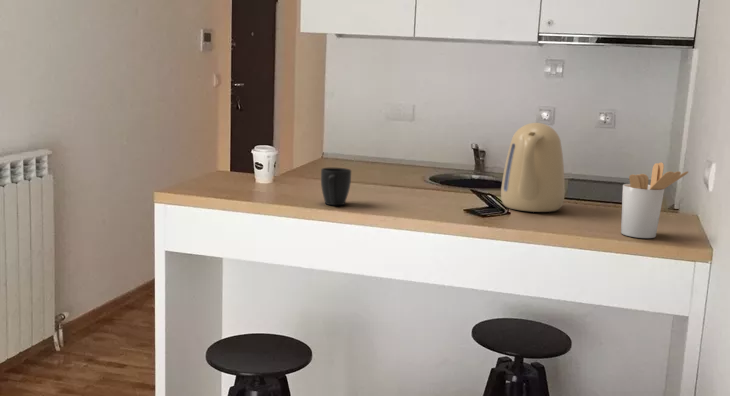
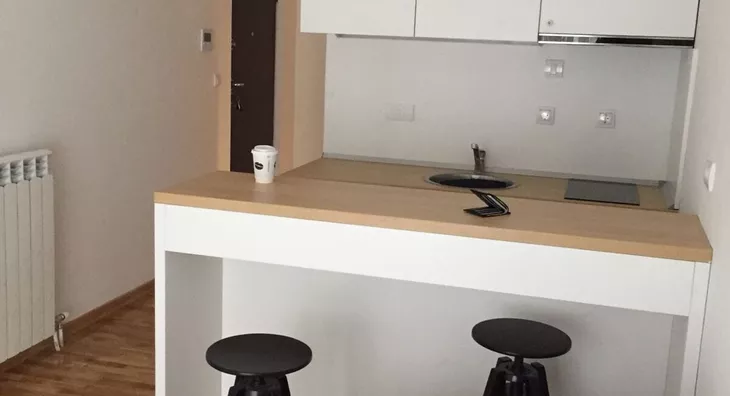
- kettle [500,122,566,213]
- mug [320,167,352,206]
- utensil holder [620,161,689,239]
